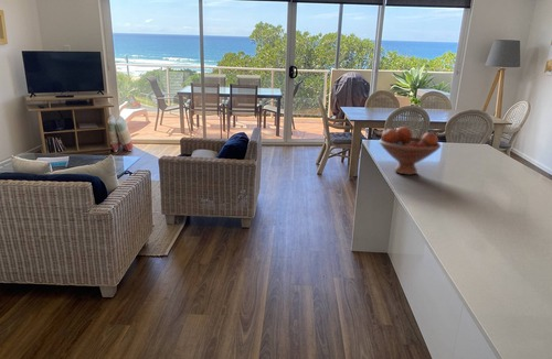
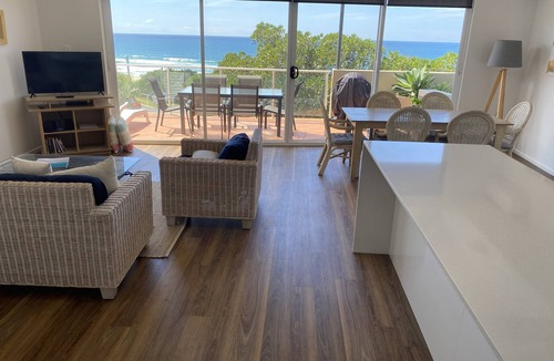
- fruit bowl [378,126,442,176]
